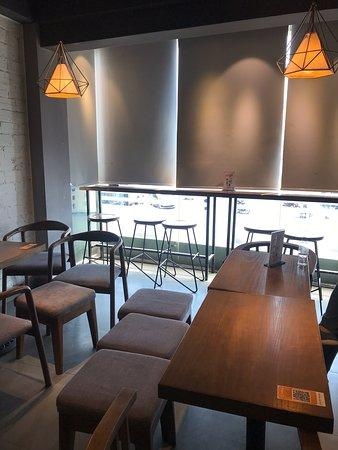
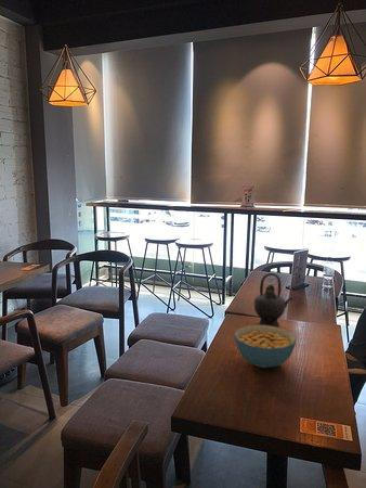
+ teapot [253,272,293,328]
+ cereal bowl [233,324,297,369]
